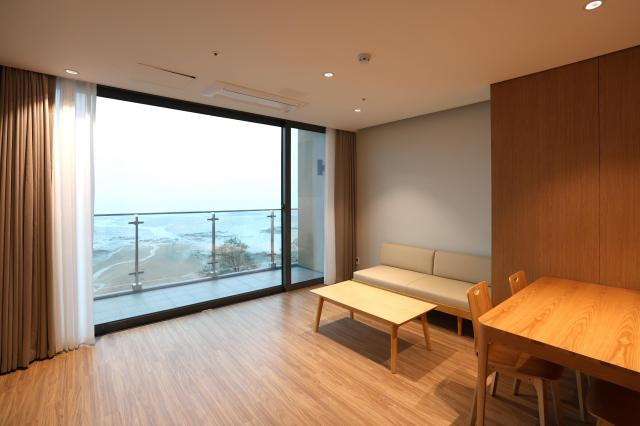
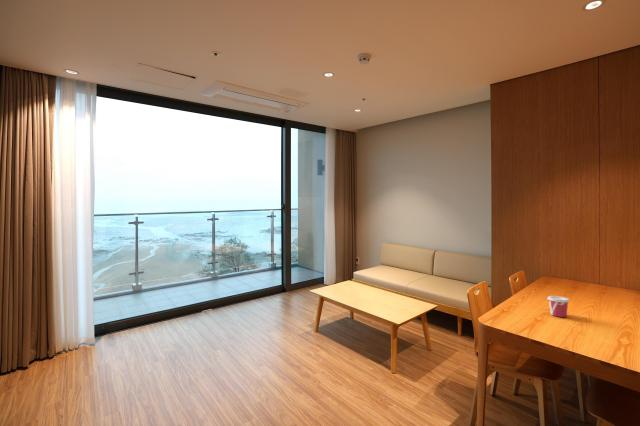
+ cup [546,295,571,318]
